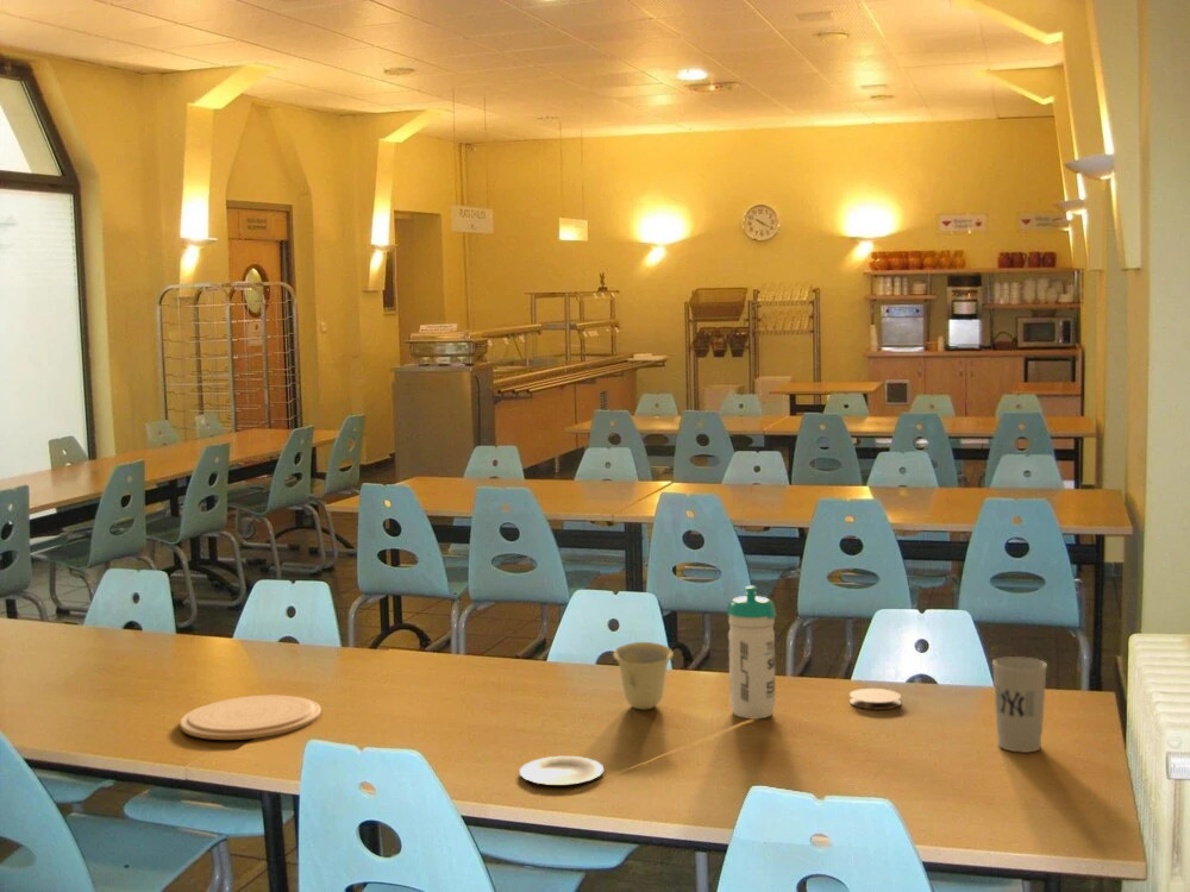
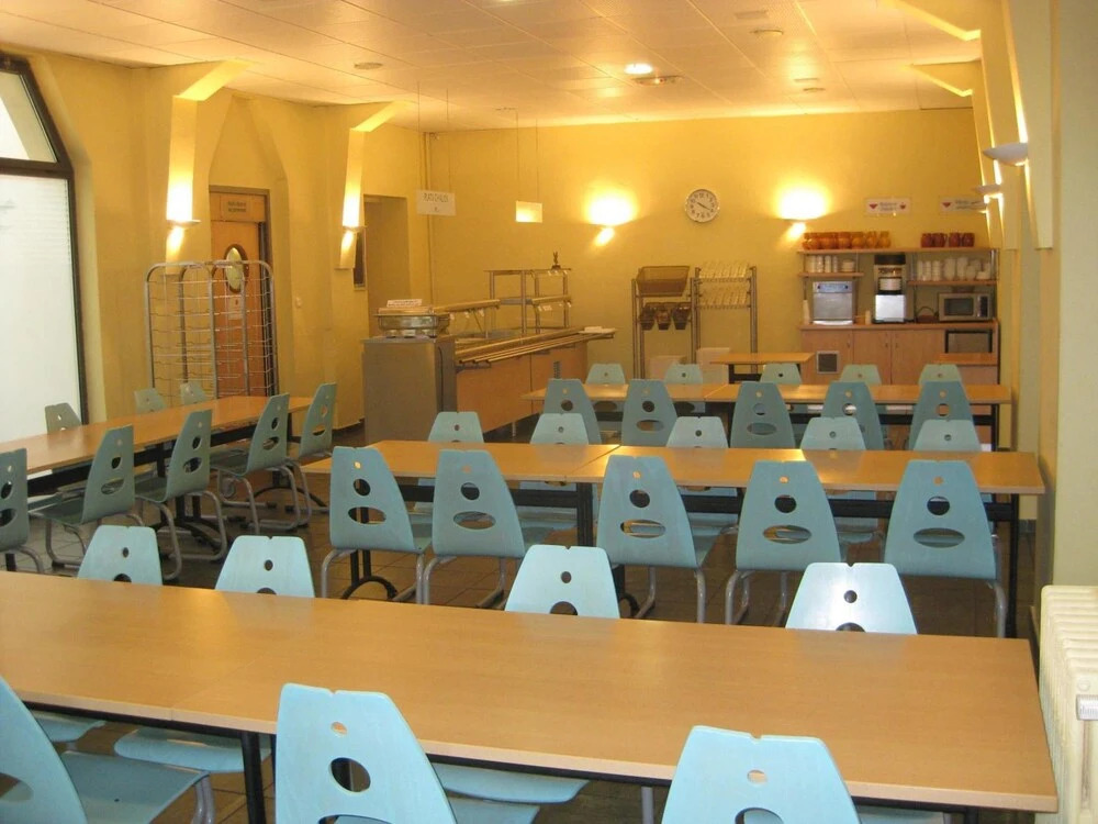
- water bottle [726,585,777,720]
- cup [612,641,675,711]
- cup [991,655,1048,753]
- plate [178,695,322,741]
- plate [519,755,605,786]
- coaster [848,687,902,710]
